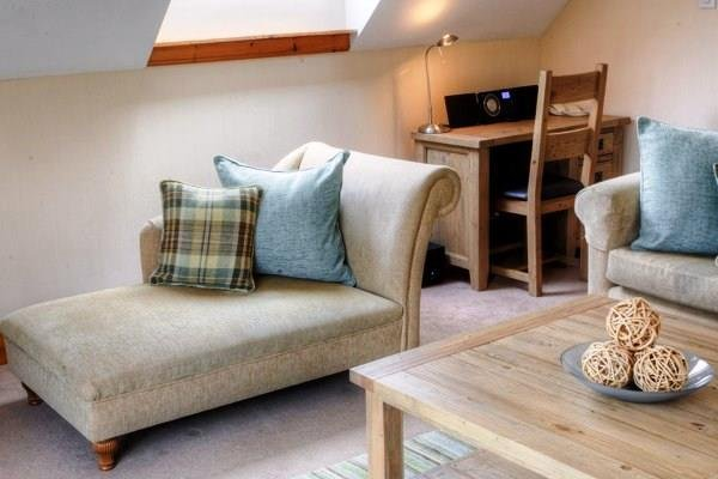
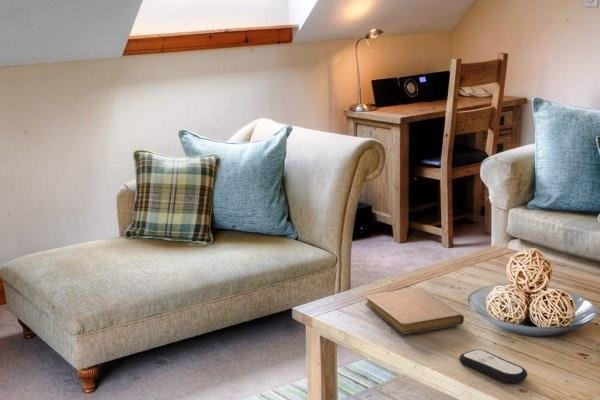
+ remote control [458,348,528,384]
+ notebook [364,287,465,335]
